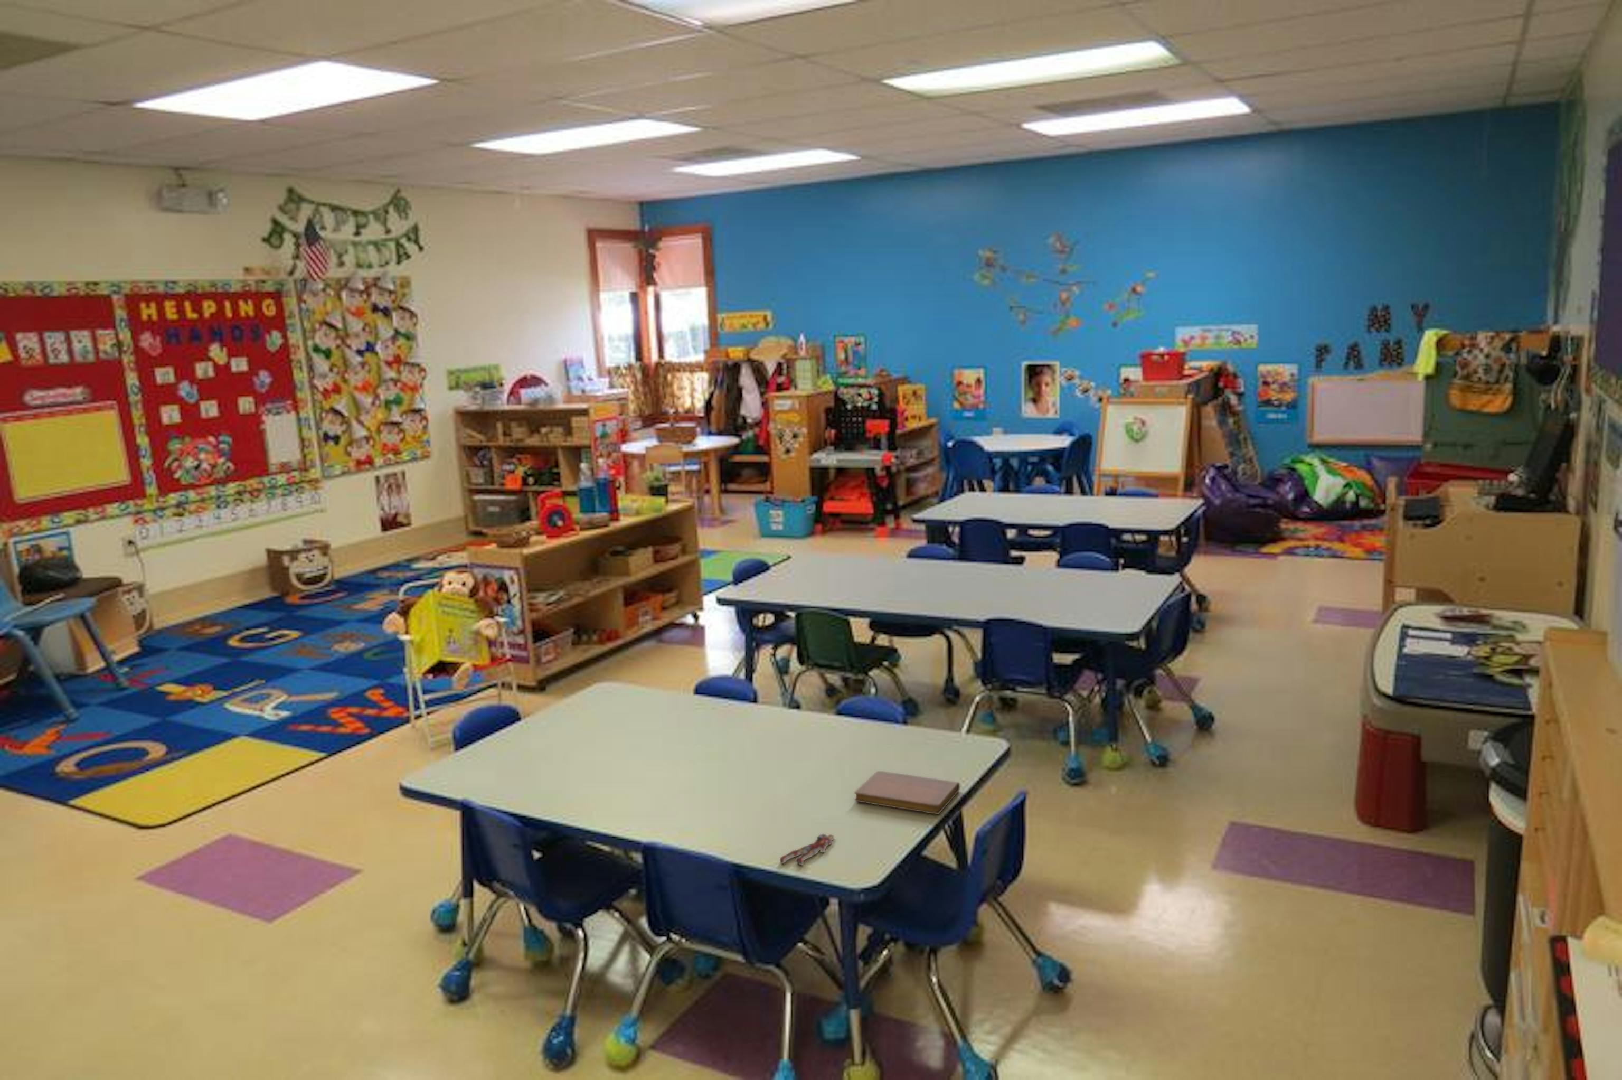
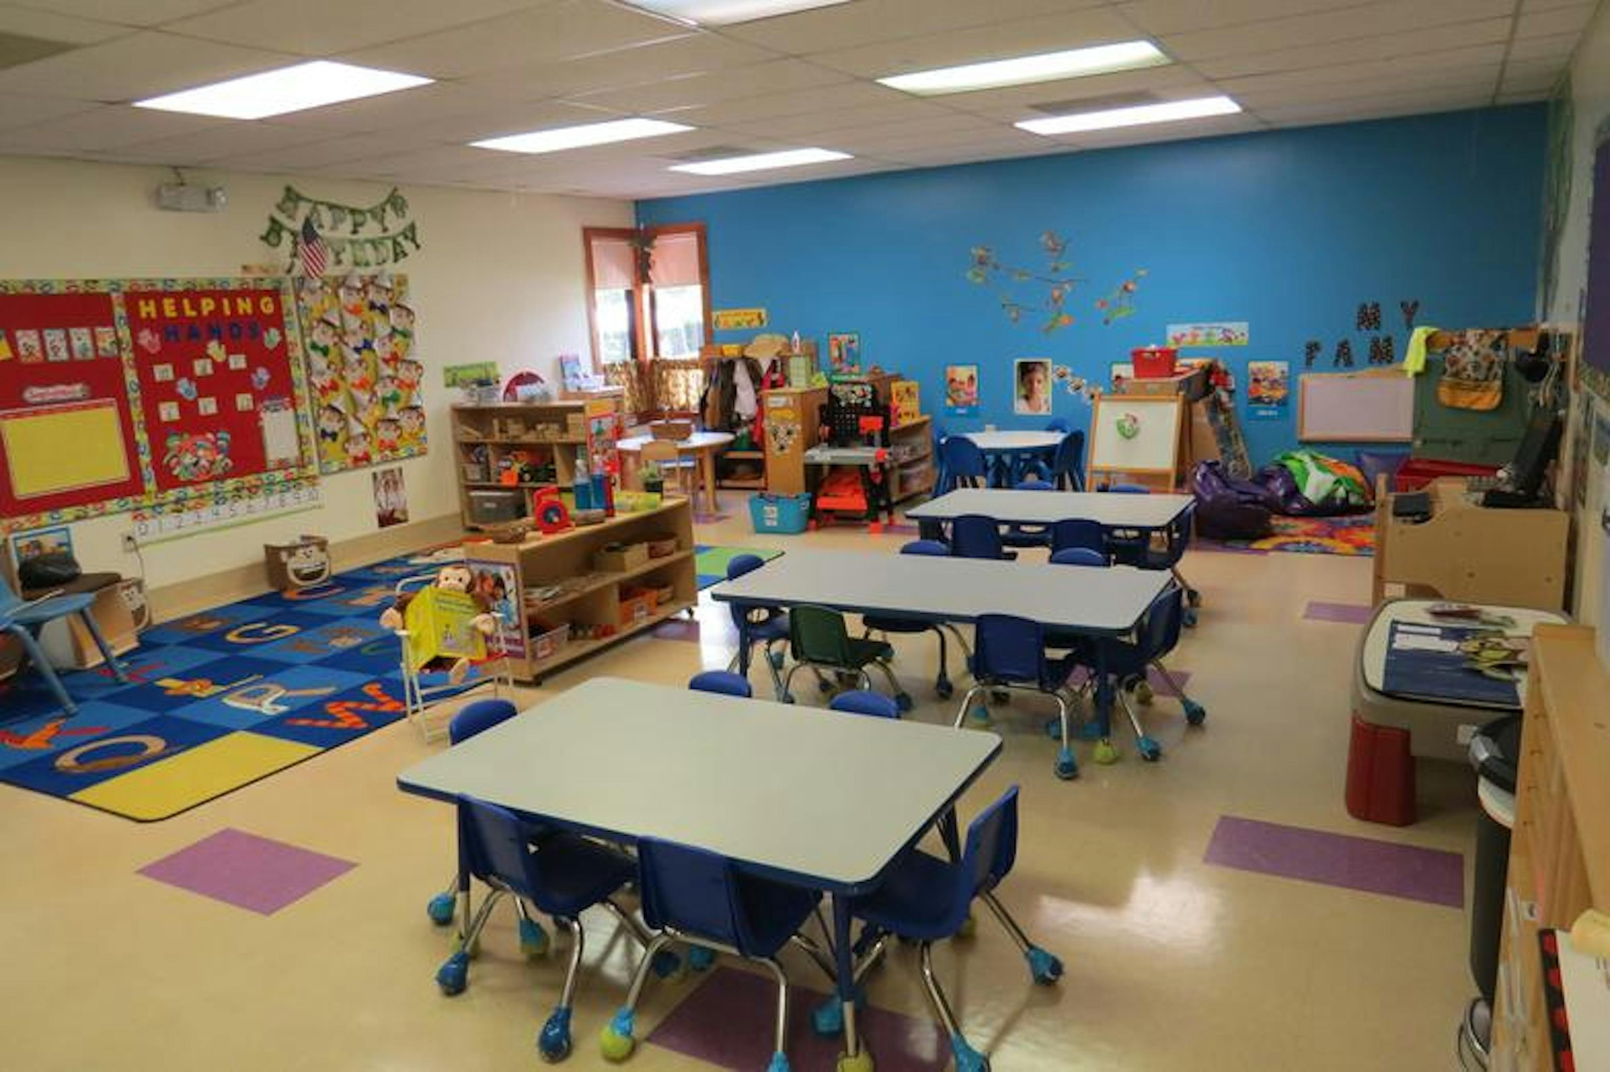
- notebook [853,770,960,815]
- action figure [780,833,835,867]
